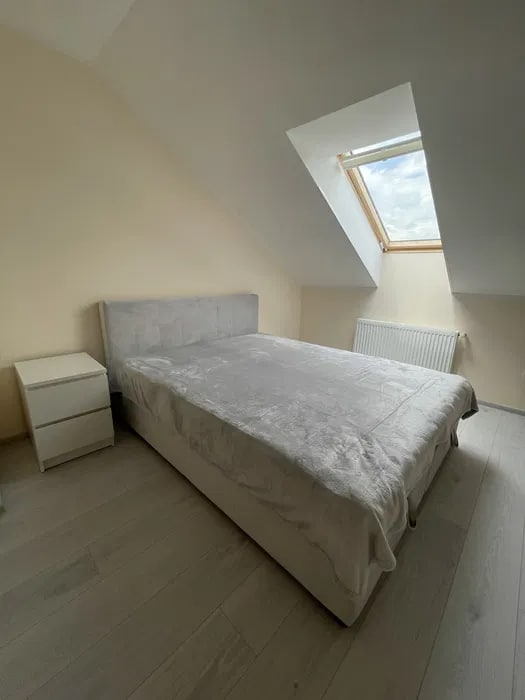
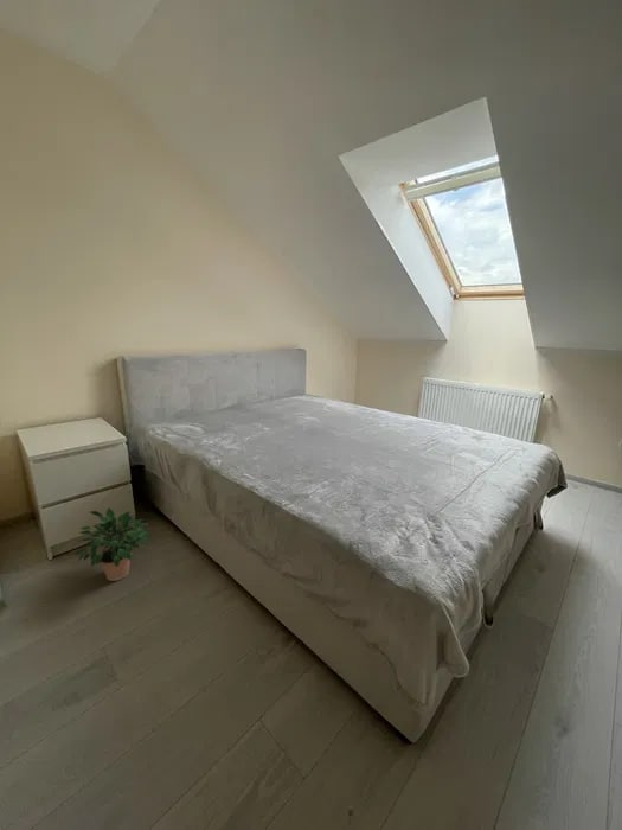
+ potted plant [72,505,155,582]
